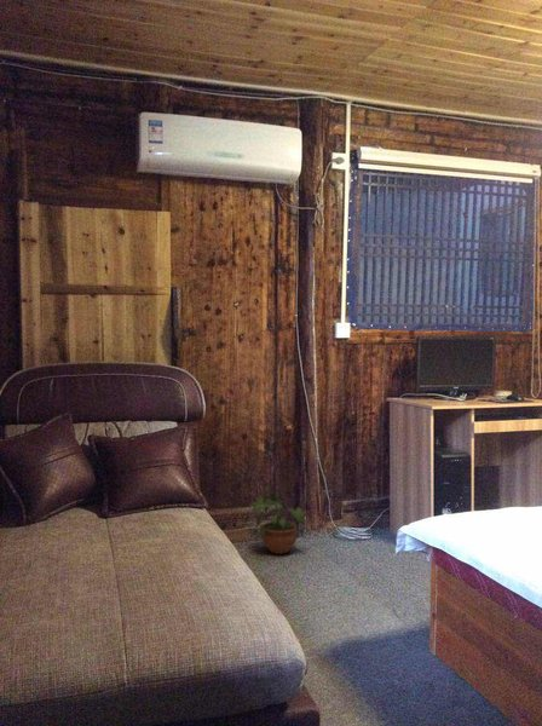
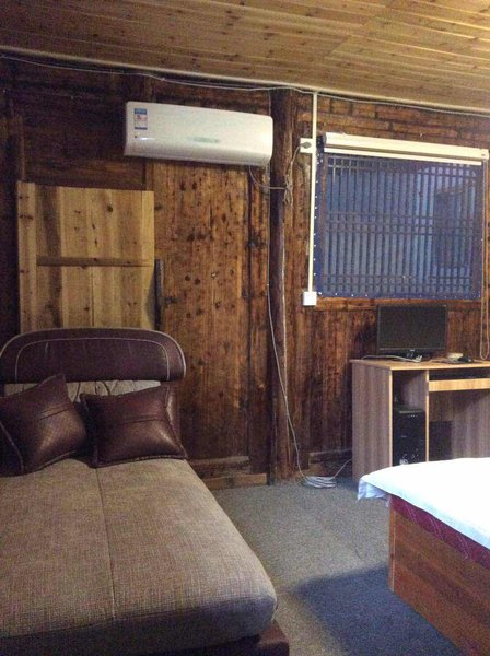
- potted plant [248,484,306,555]
